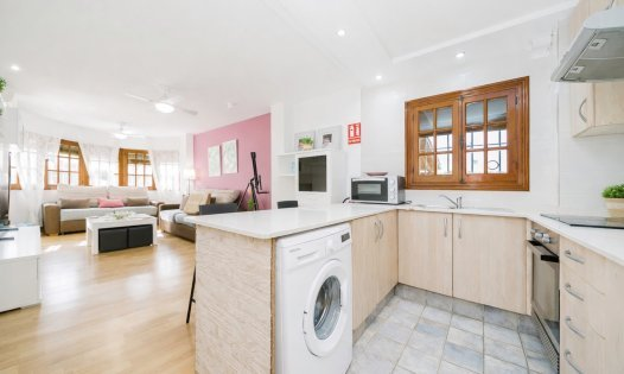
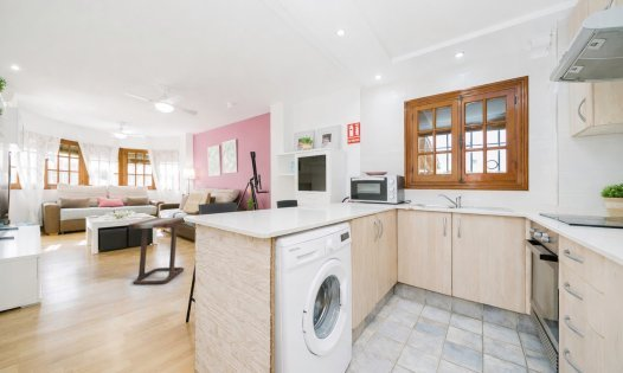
+ side table [128,217,193,287]
